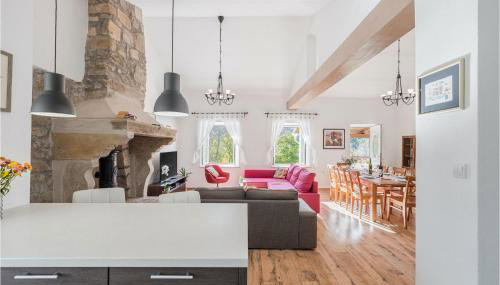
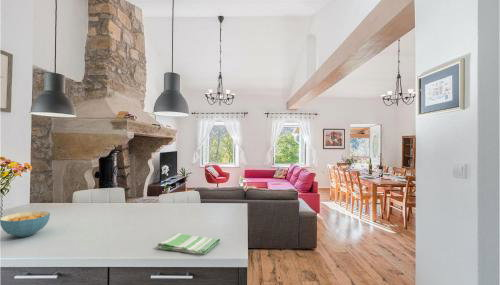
+ dish towel [156,232,221,255]
+ cereal bowl [0,210,51,238]
